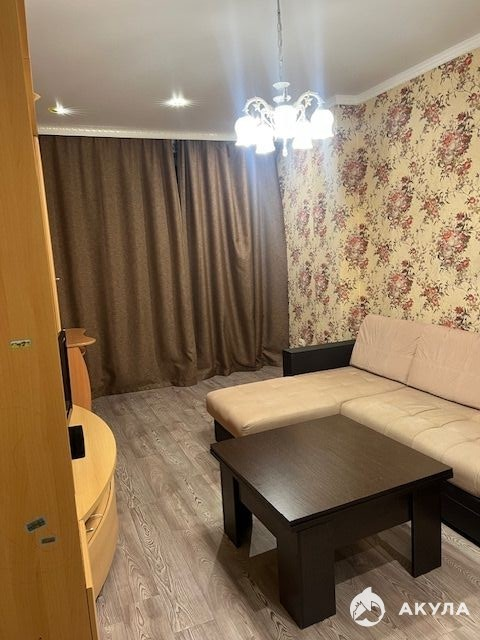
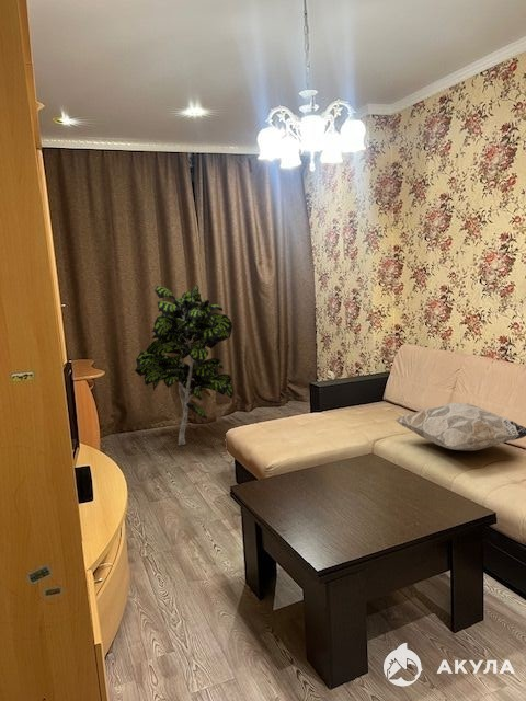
+ indoor plant [134,284,235,446]
+ decorative pillow [395,402,526,451]
